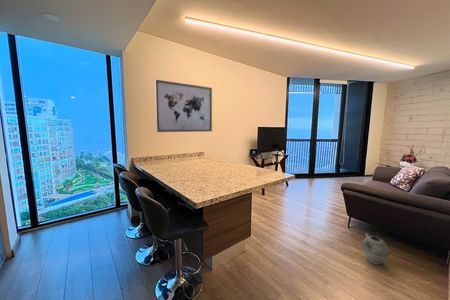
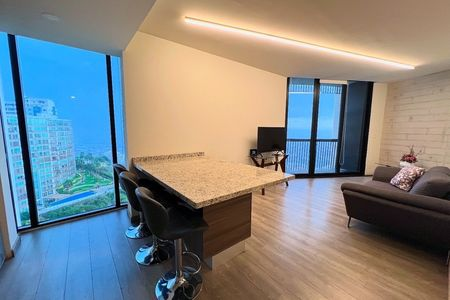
- wall art [154,79,213,133]
- ceramic jug [360,232,390,265]
